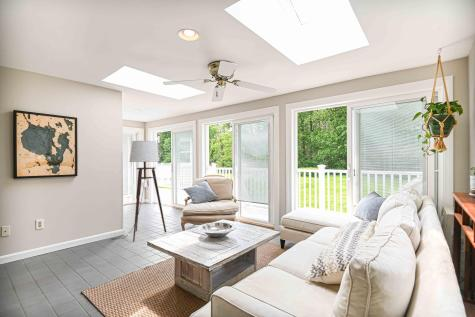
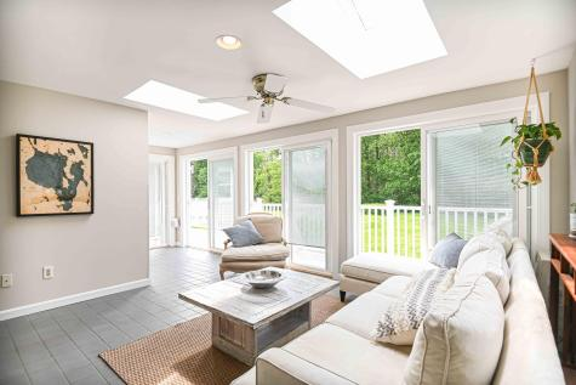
- floor lamp [110,140,167,242]
